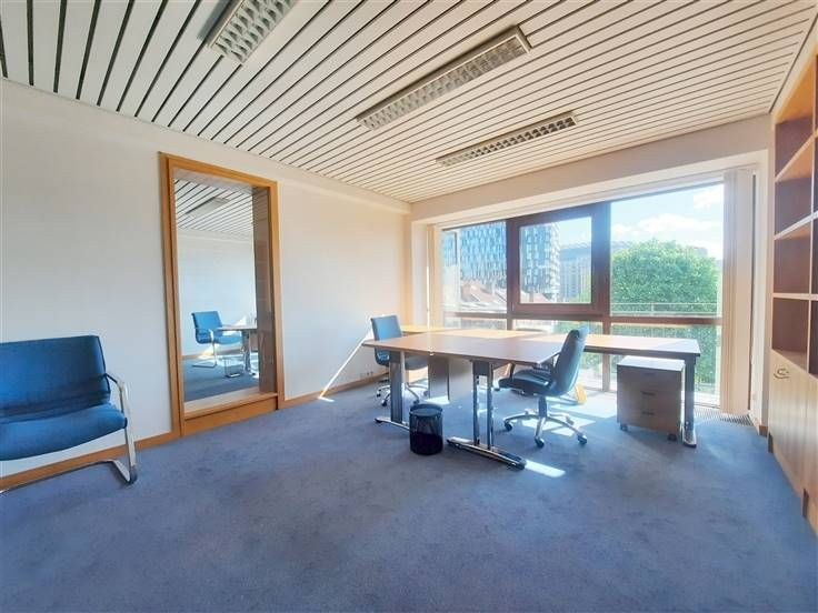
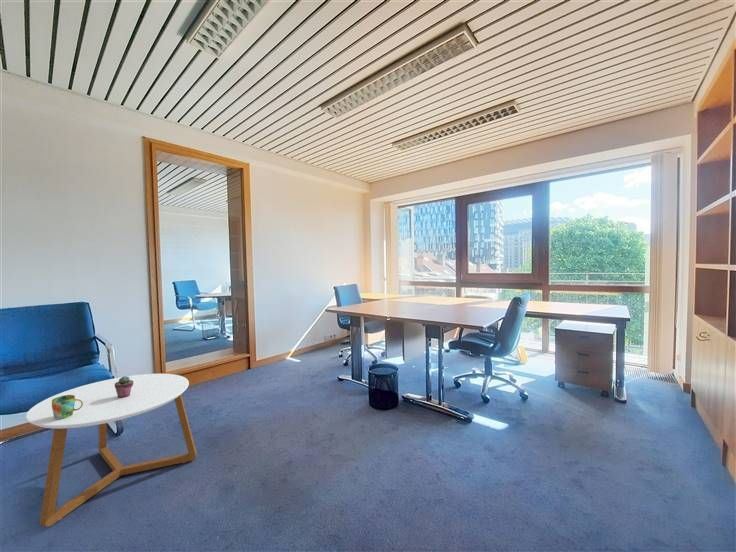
+ potted succulent [114,375,133,398]
+ mug [52,395,83,419]
+ coffee table [25,373,197,527]
